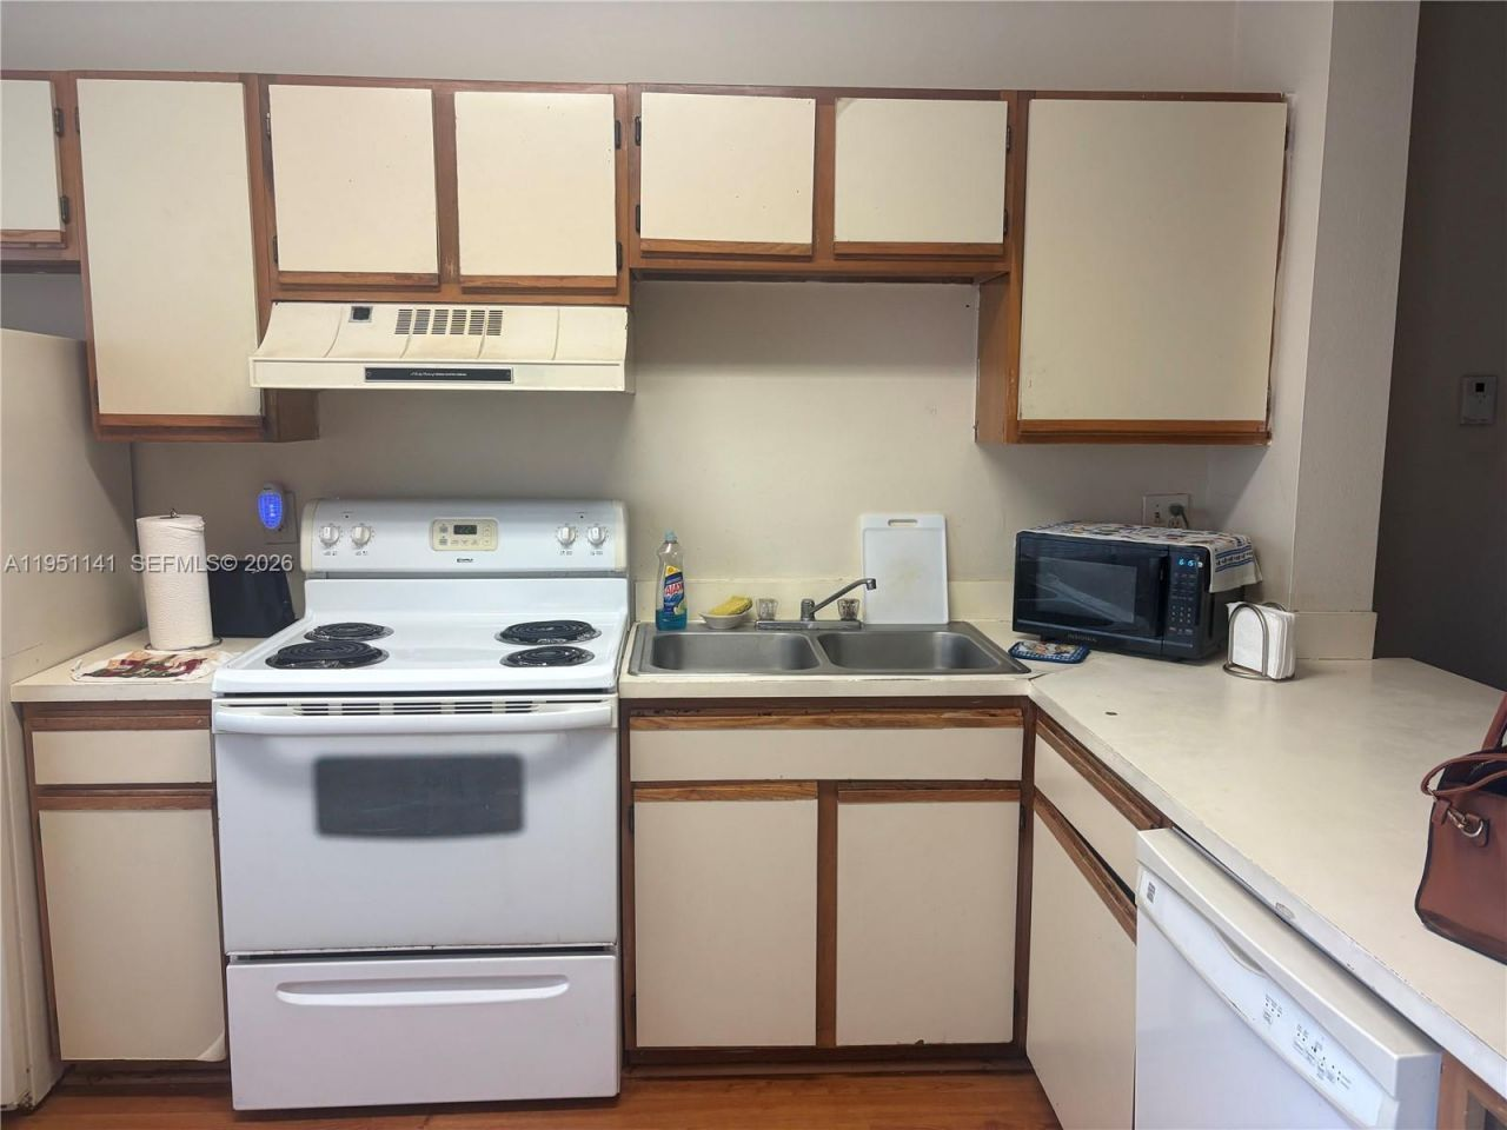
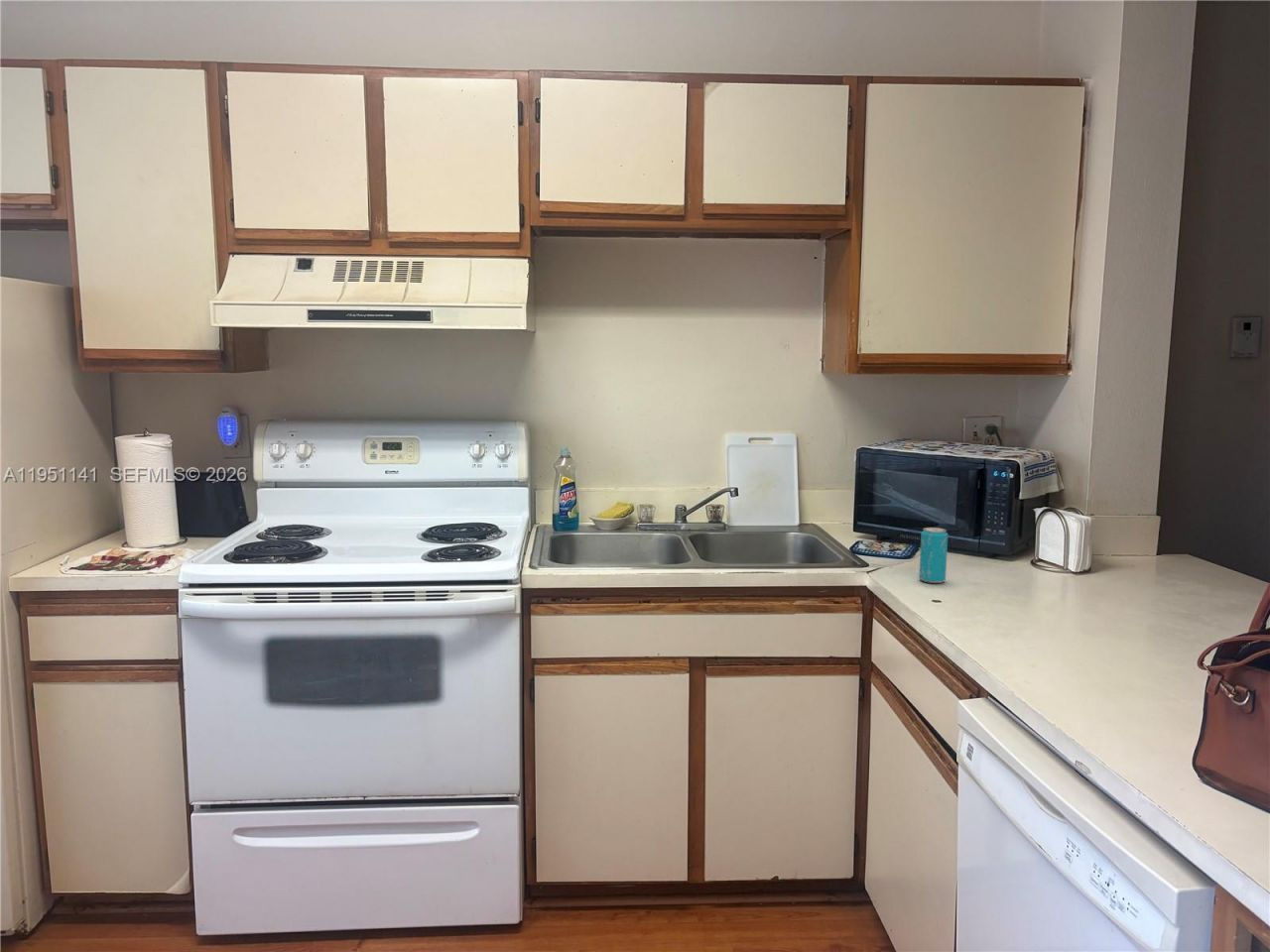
+ beverage can [918,527,949,584]
